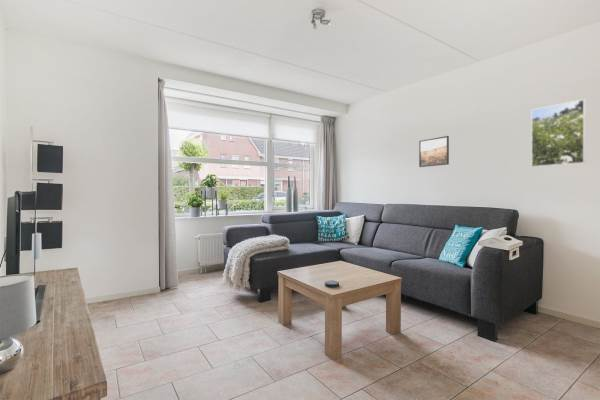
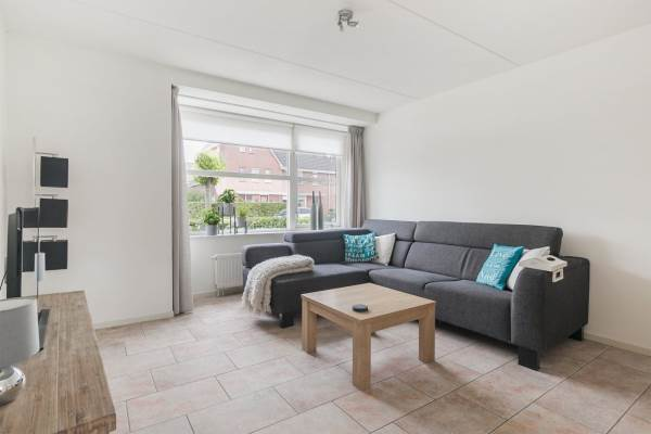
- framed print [418,135,450,168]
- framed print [530,98,586,168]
